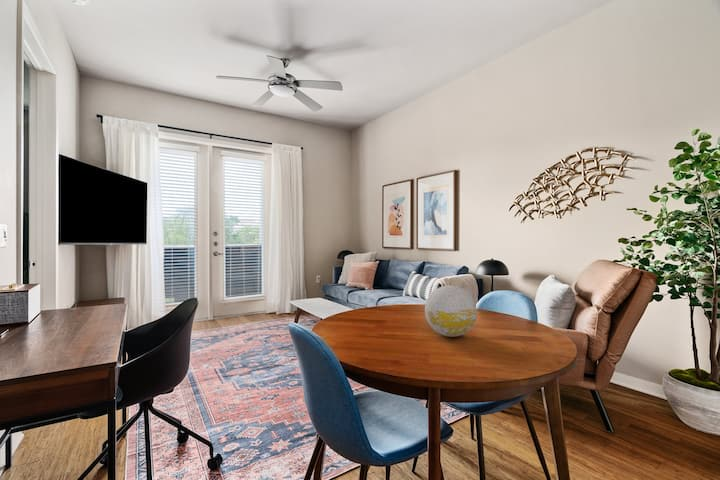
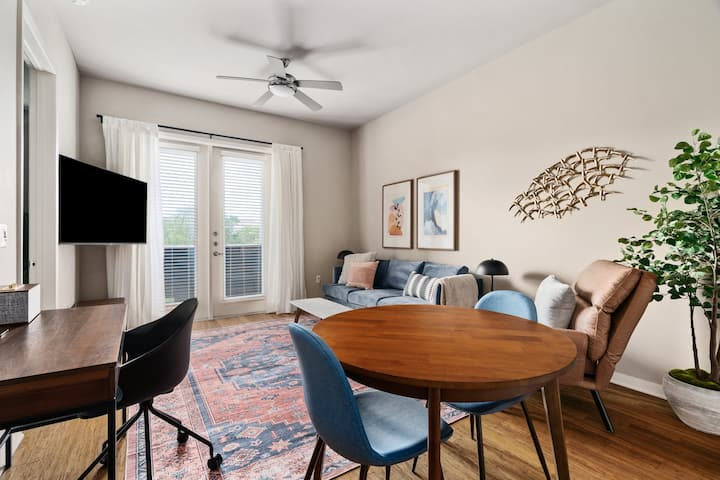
- decorative ball [424,284,478,338]
